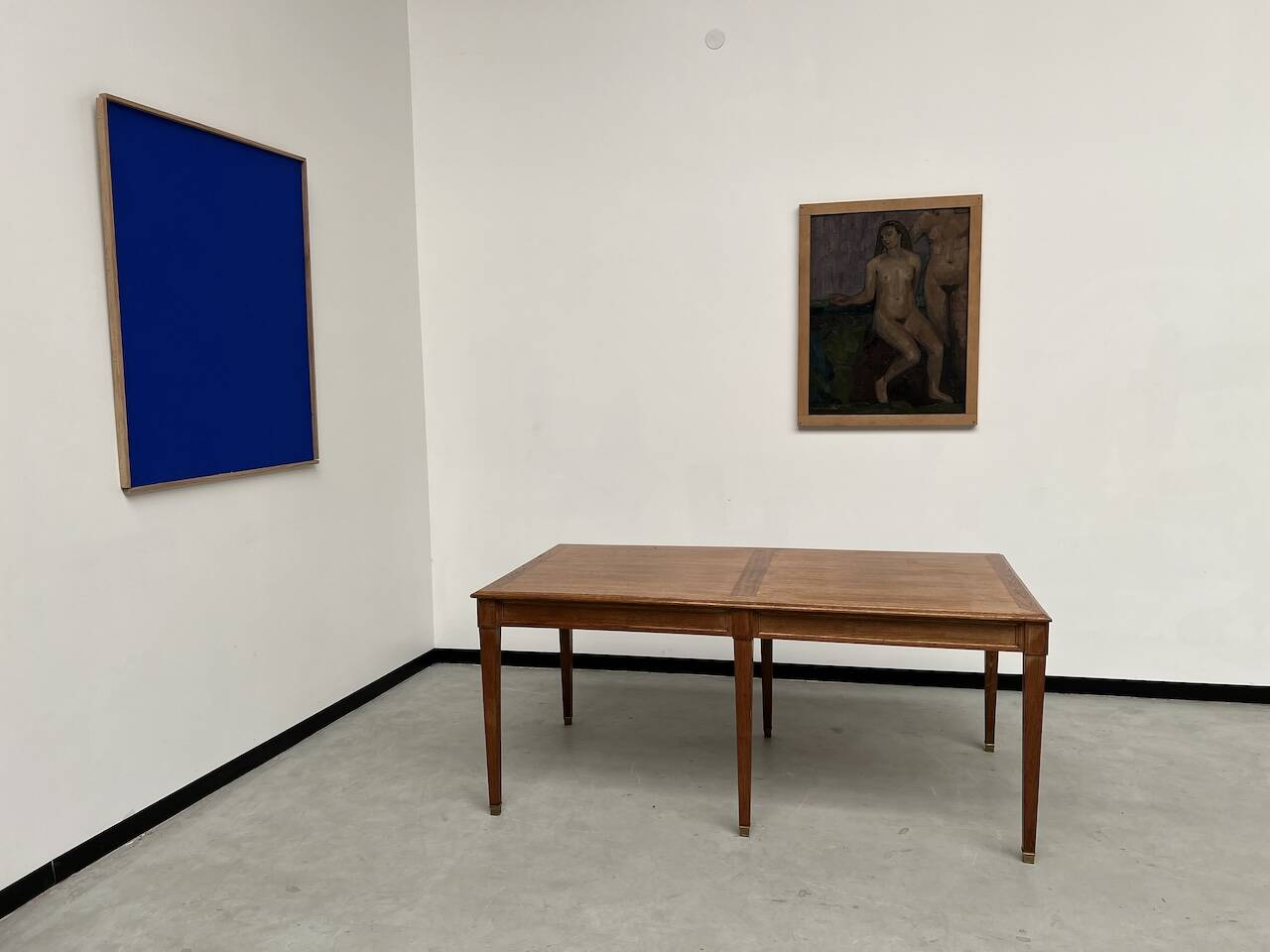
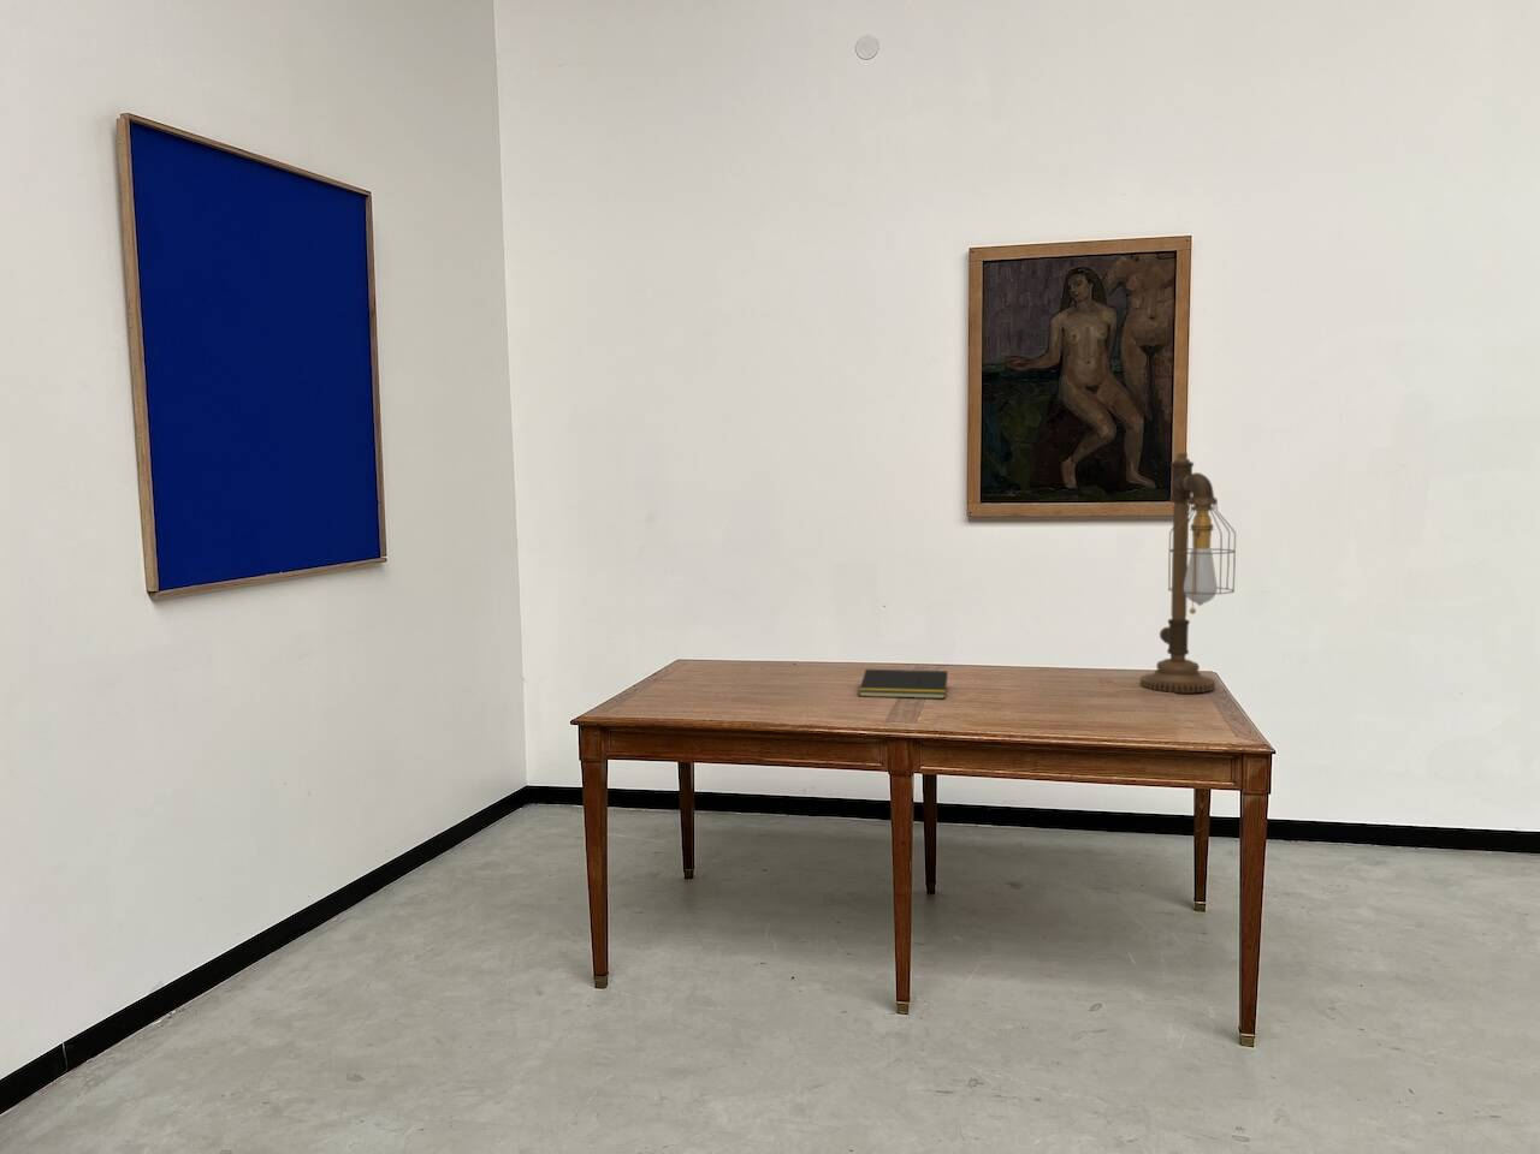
+ notepad [857,668,949,699]
+ desk lamp [1140,452,1237,695]
